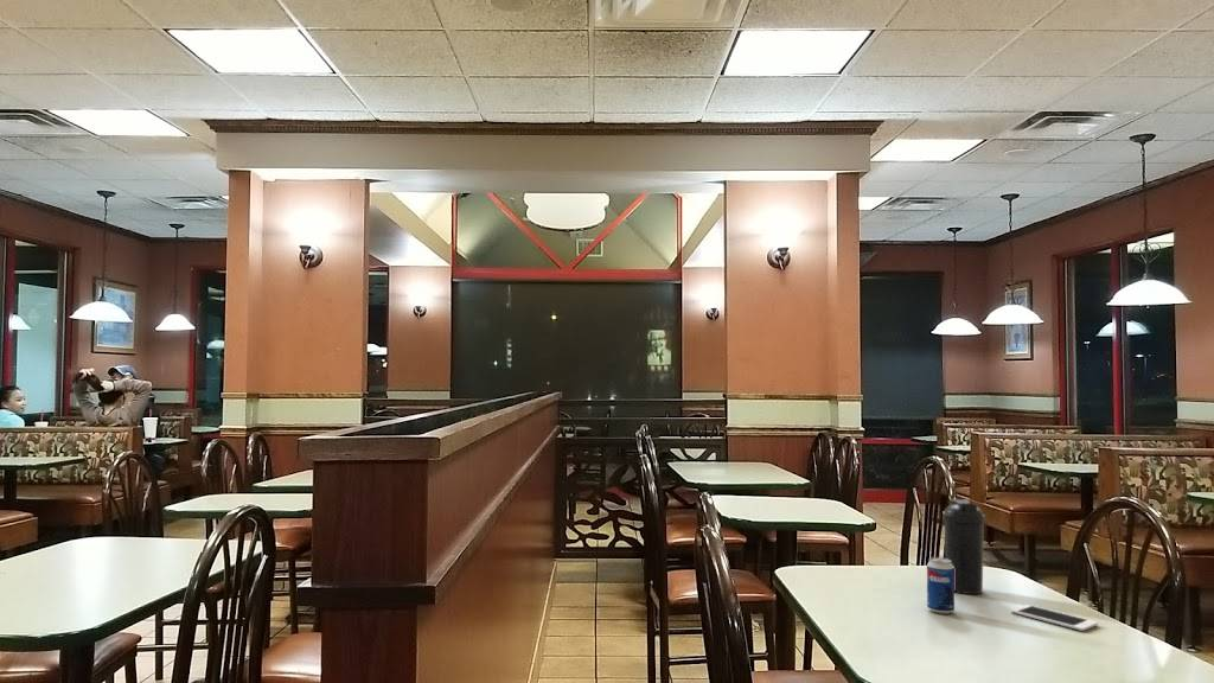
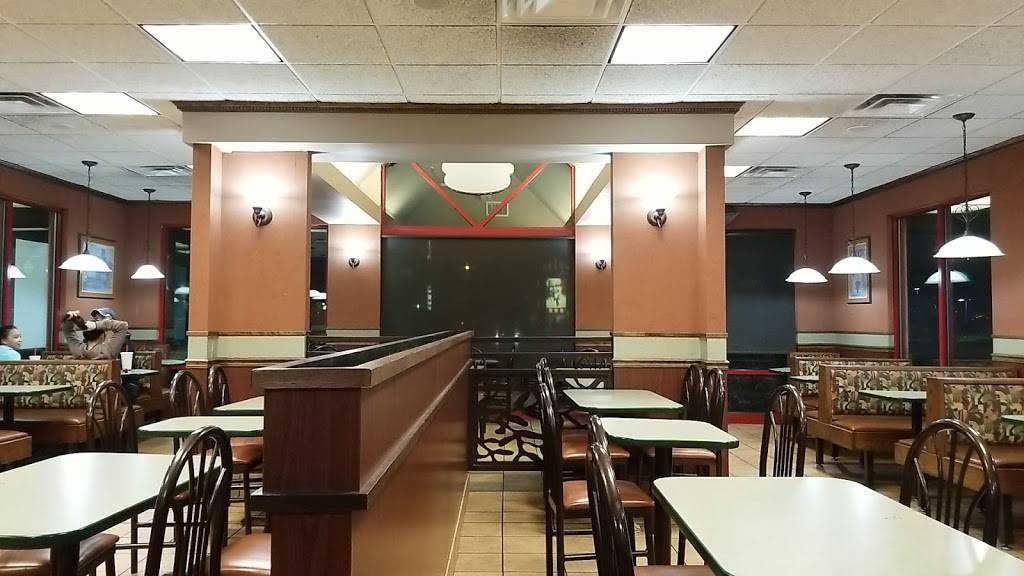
- cell phone [1010,604,1099,632]
- water bottle [941,498,986,595]
- beverage can [926,556,956,615]
